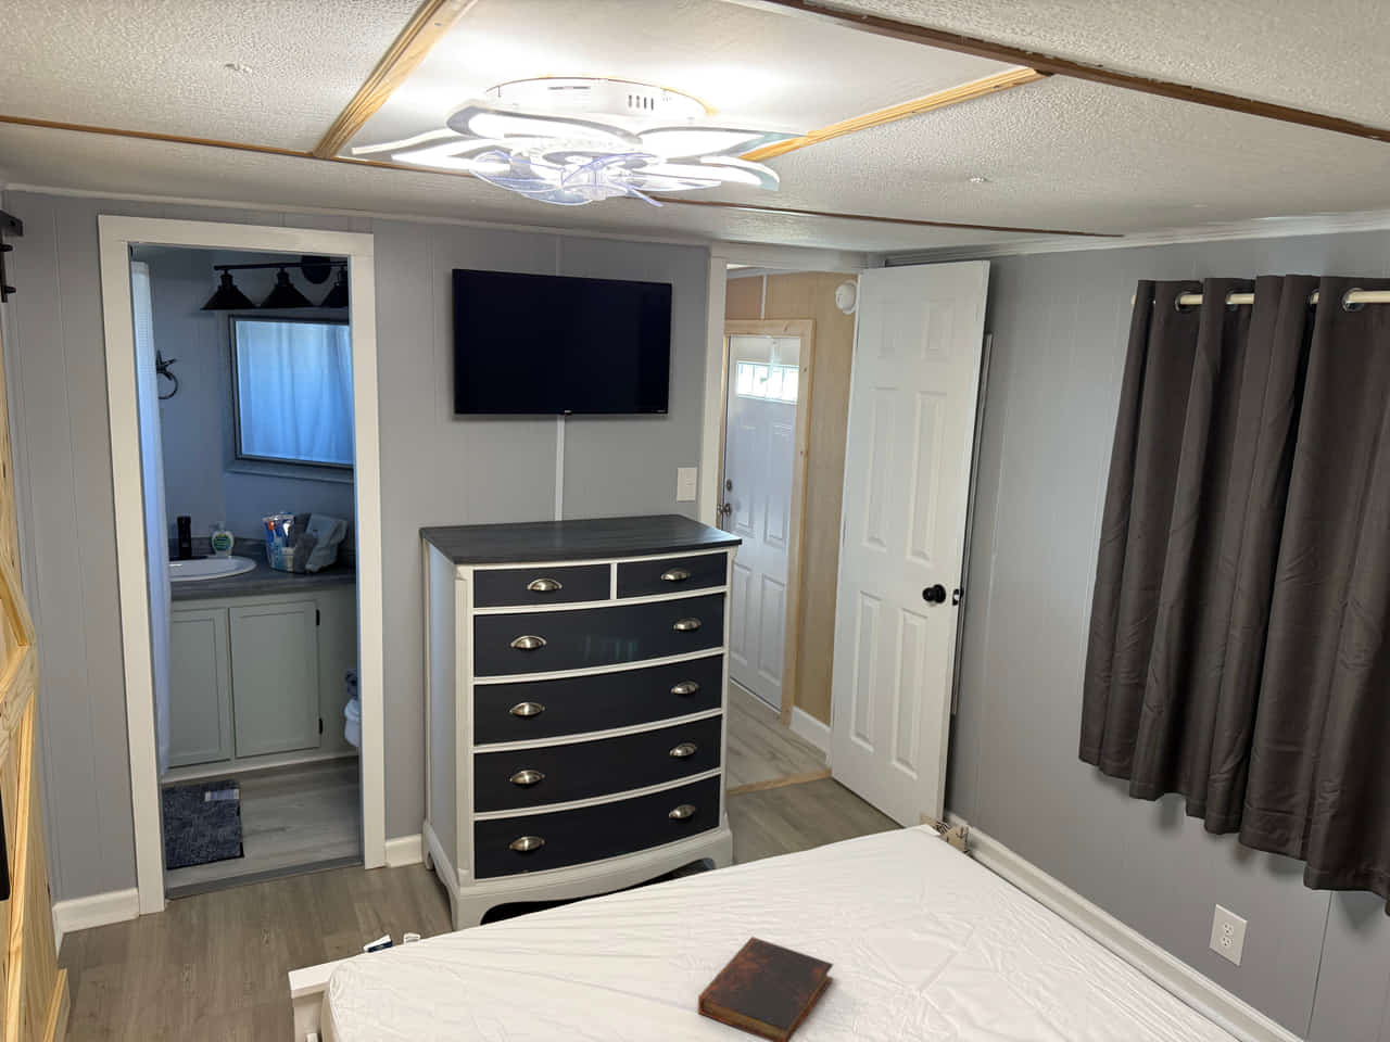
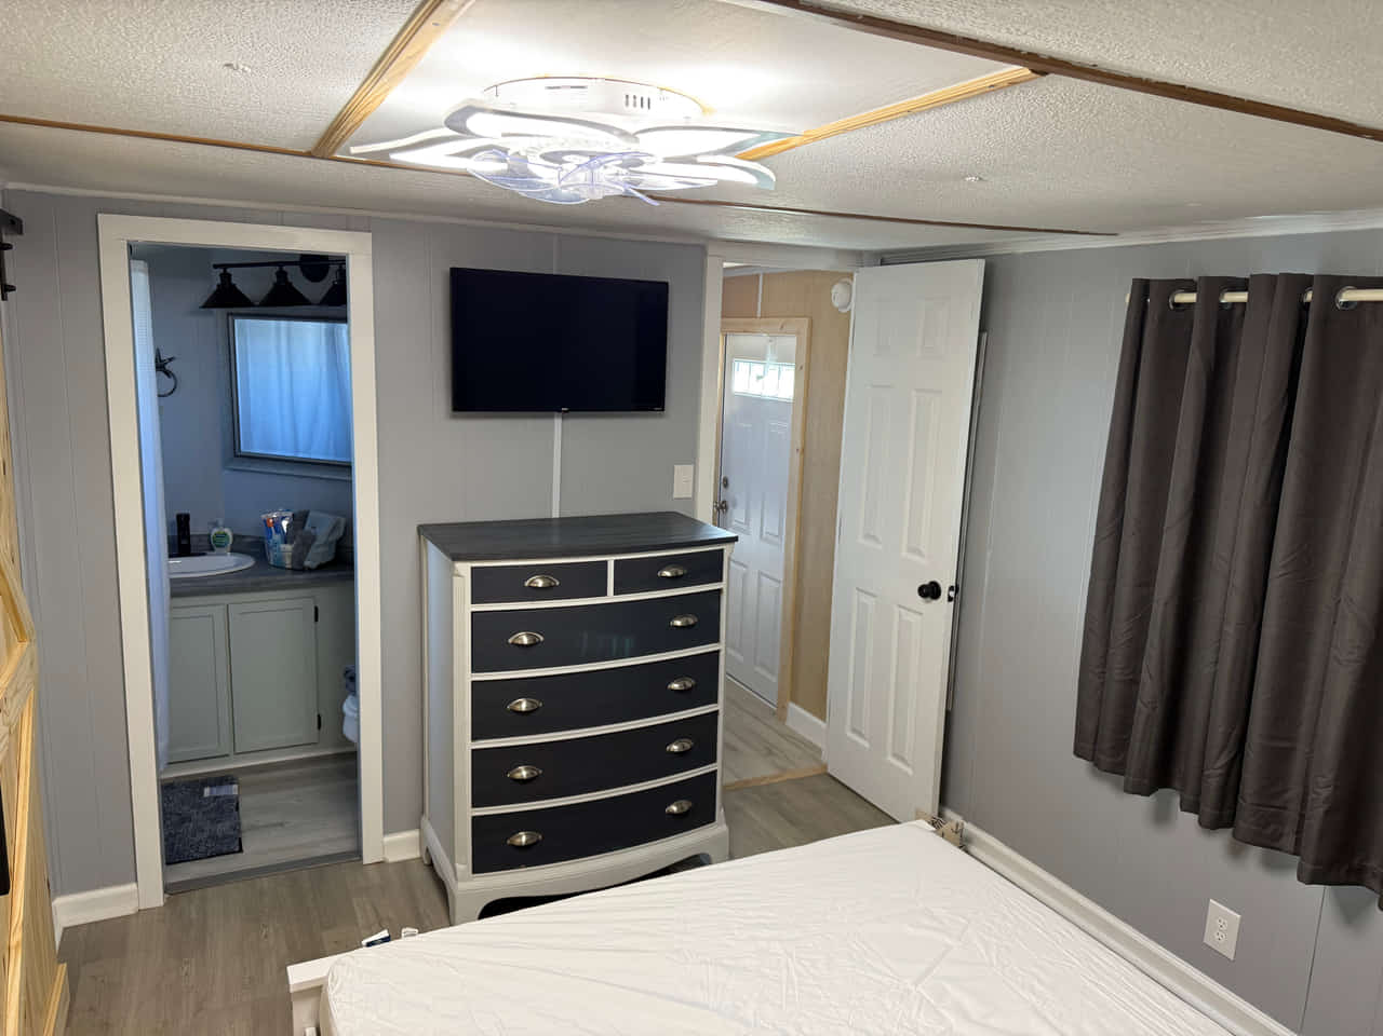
- book [696,936,834,1042]
